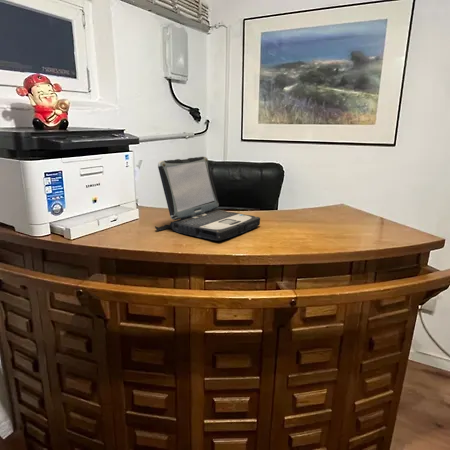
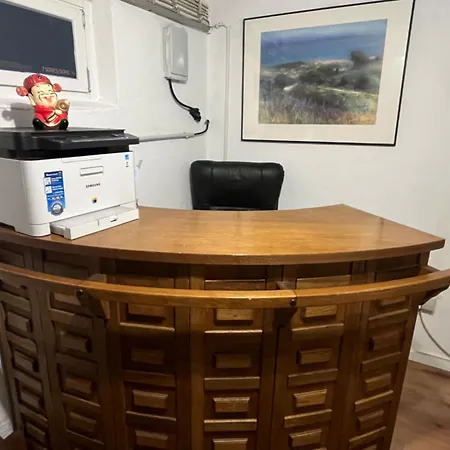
- laptop [154,156,261,242]
